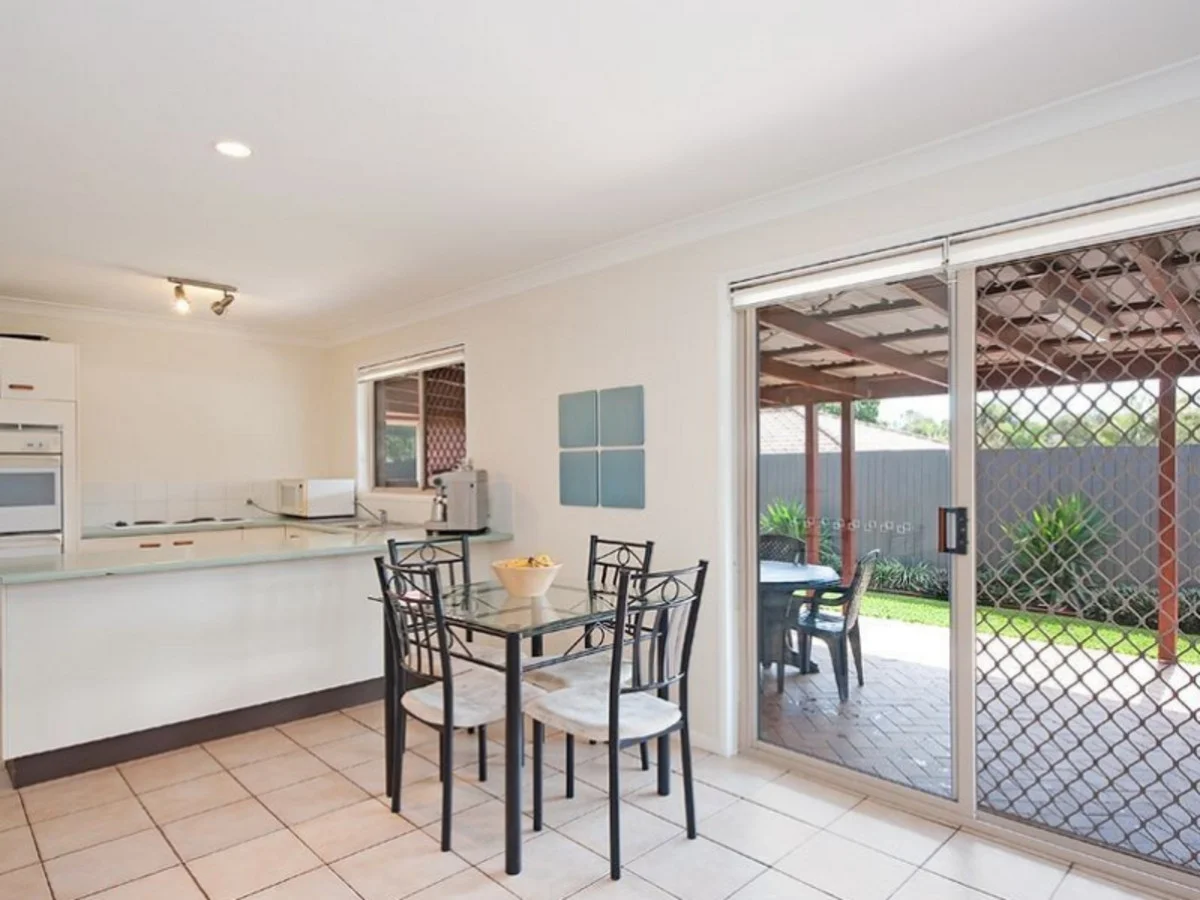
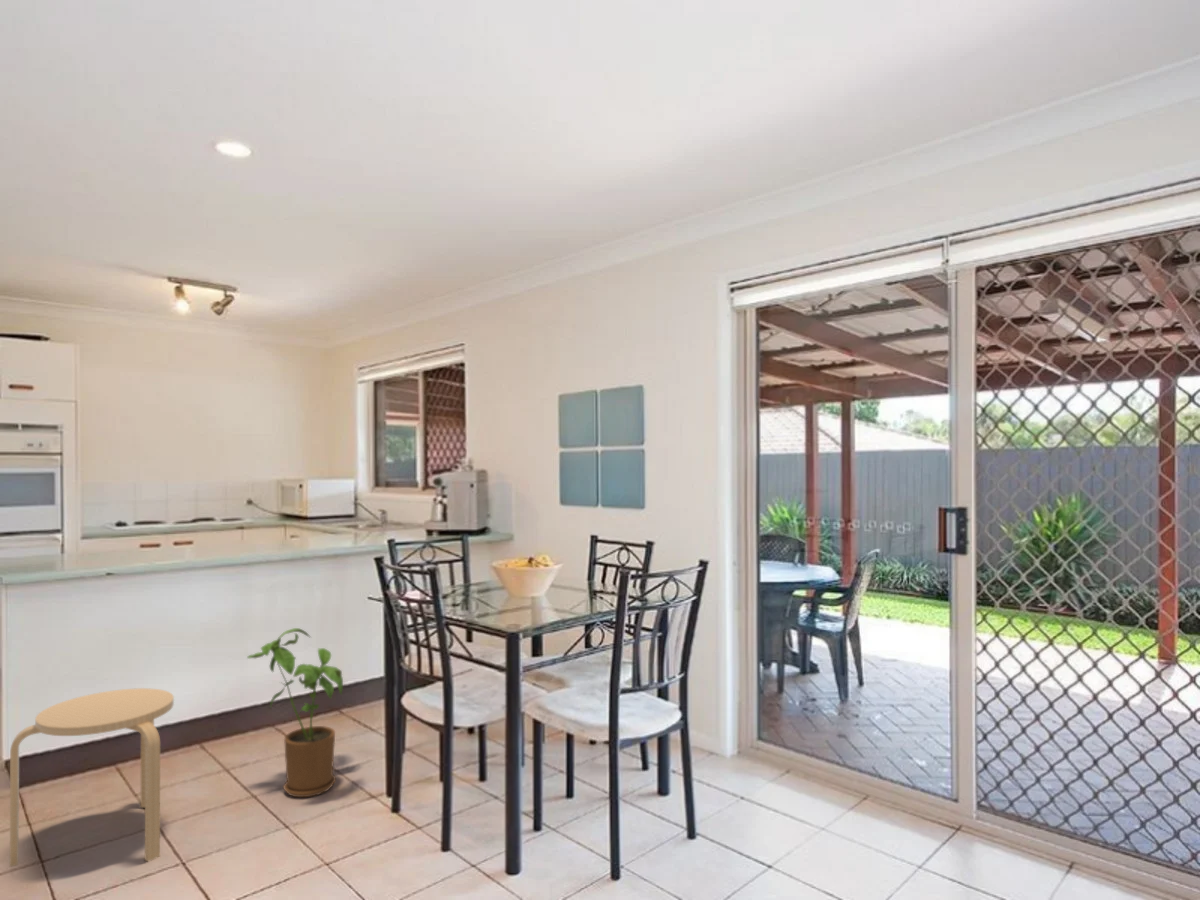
+ house plant [246,627,344,798]
+ stool [9,687,175,868]
